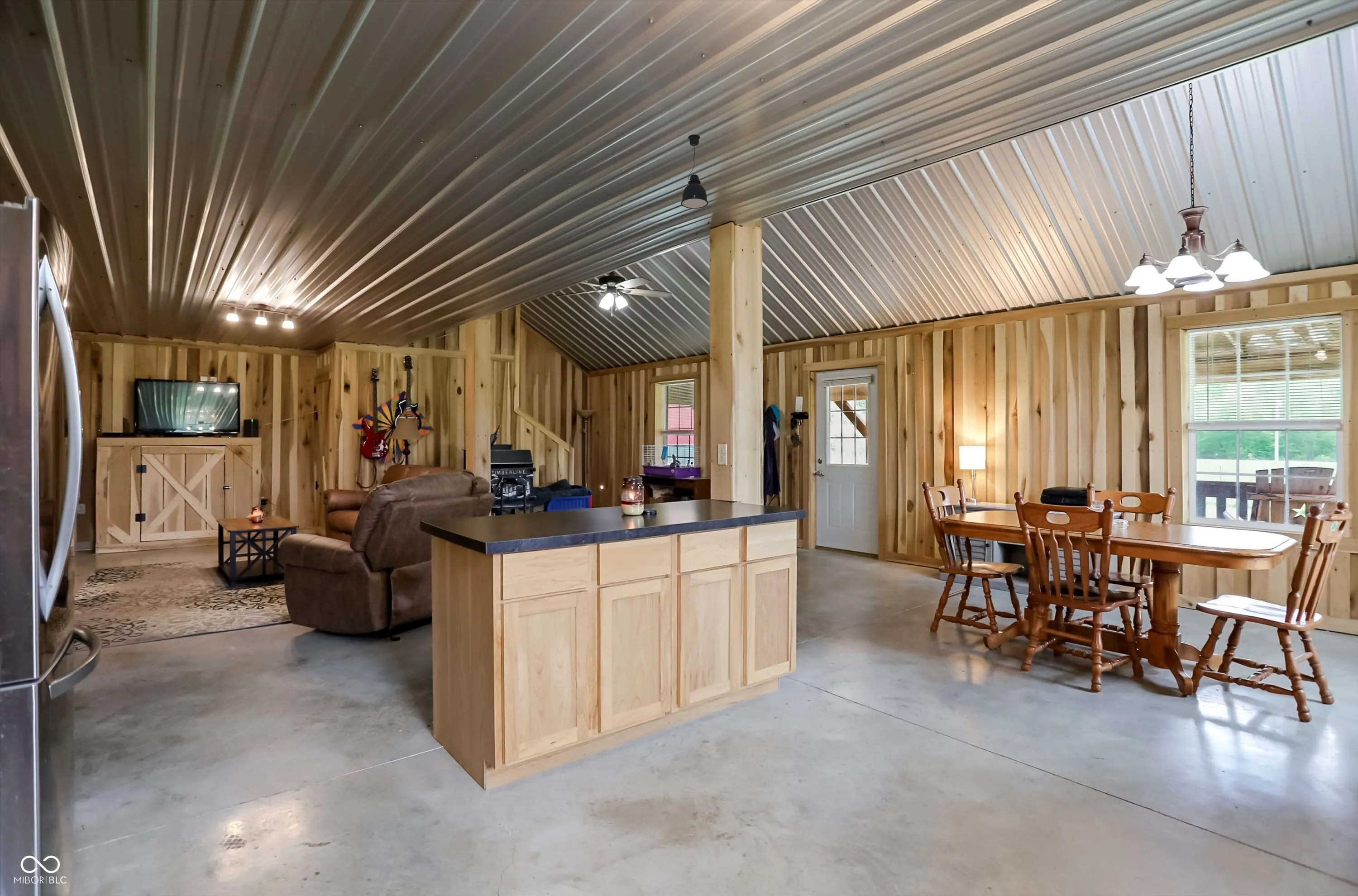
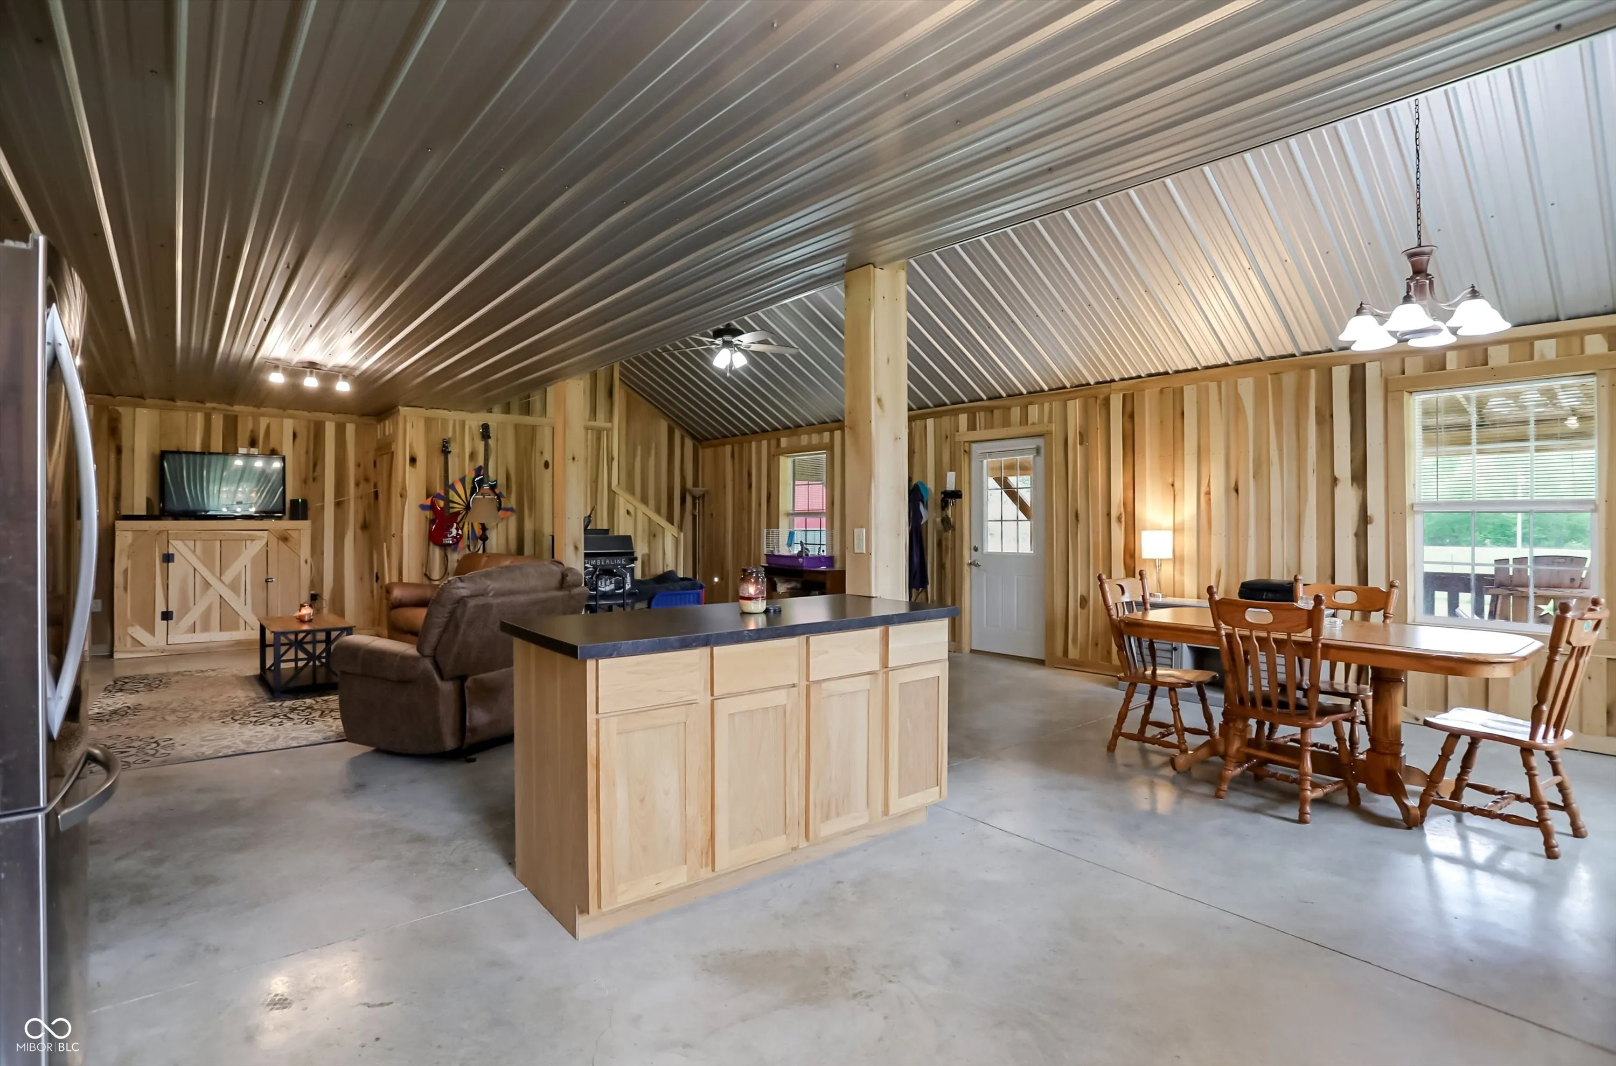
- pendant light [680,134,708,209]
